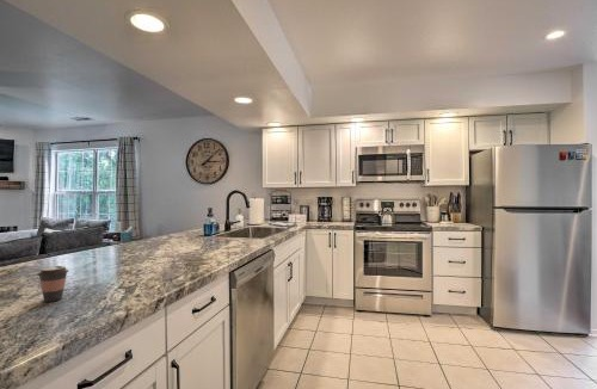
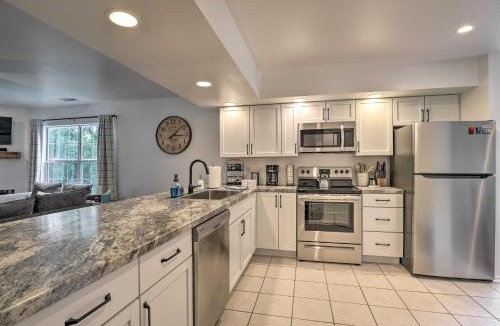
- coffee cup [36,265,69,303]
